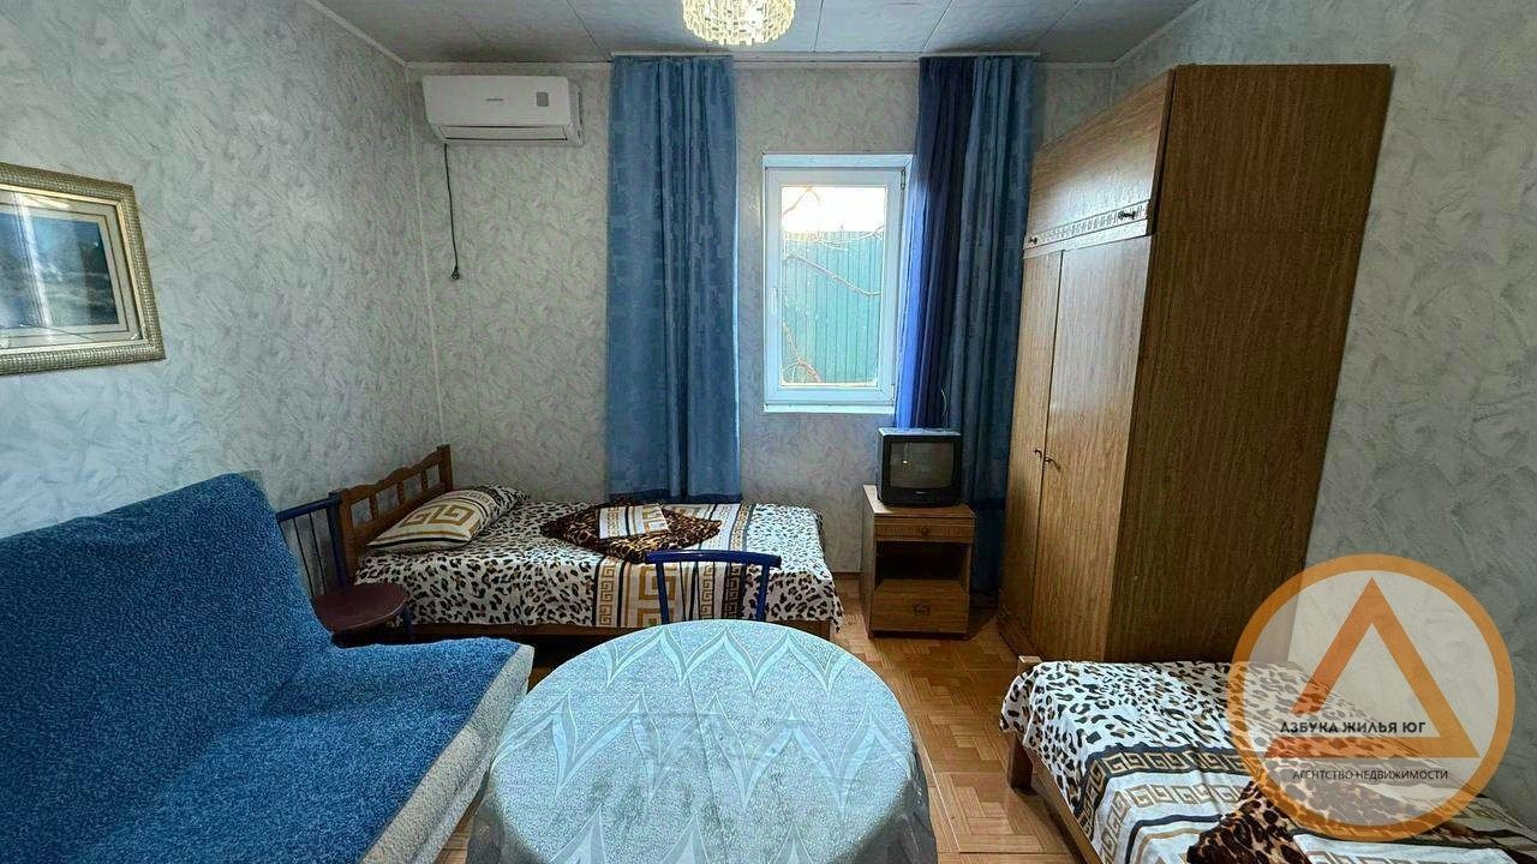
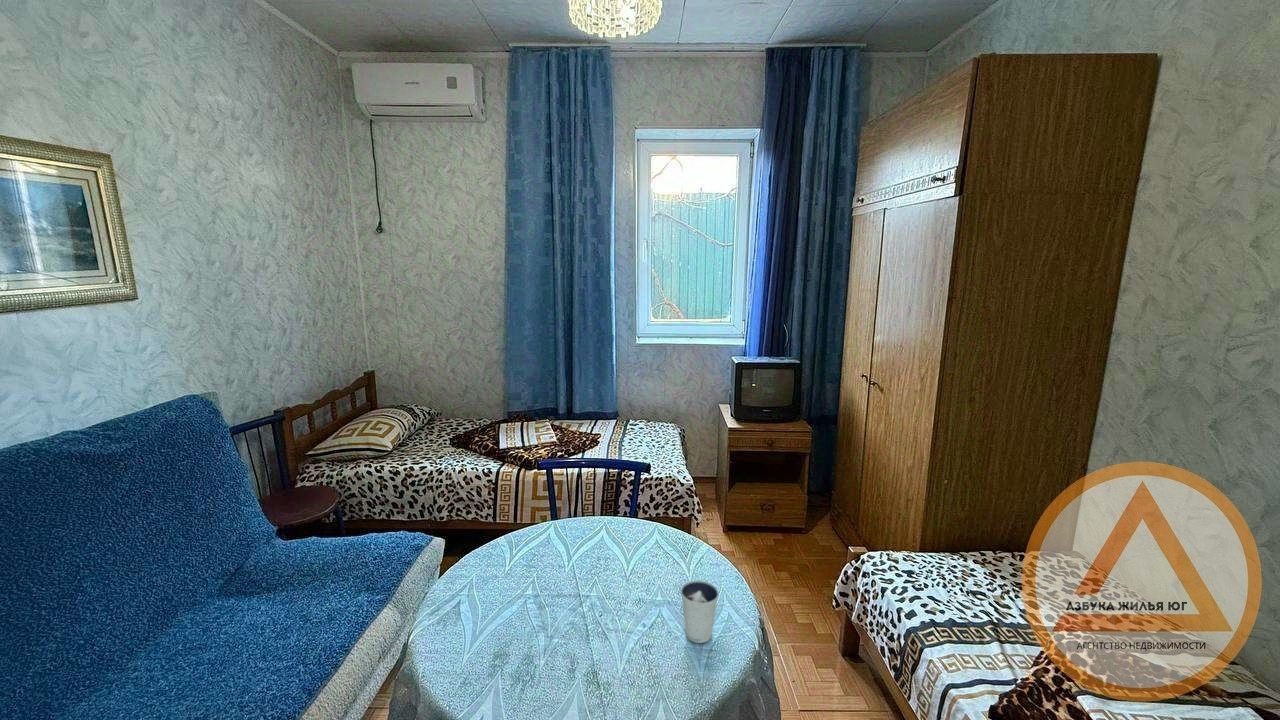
+ dixie cup [680,579,720,644]
